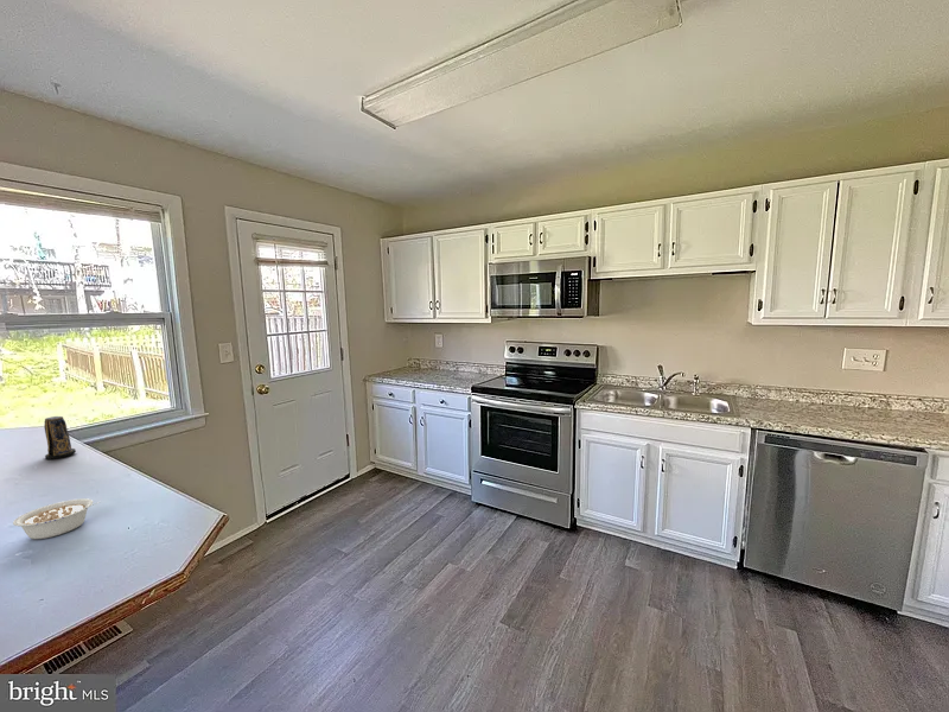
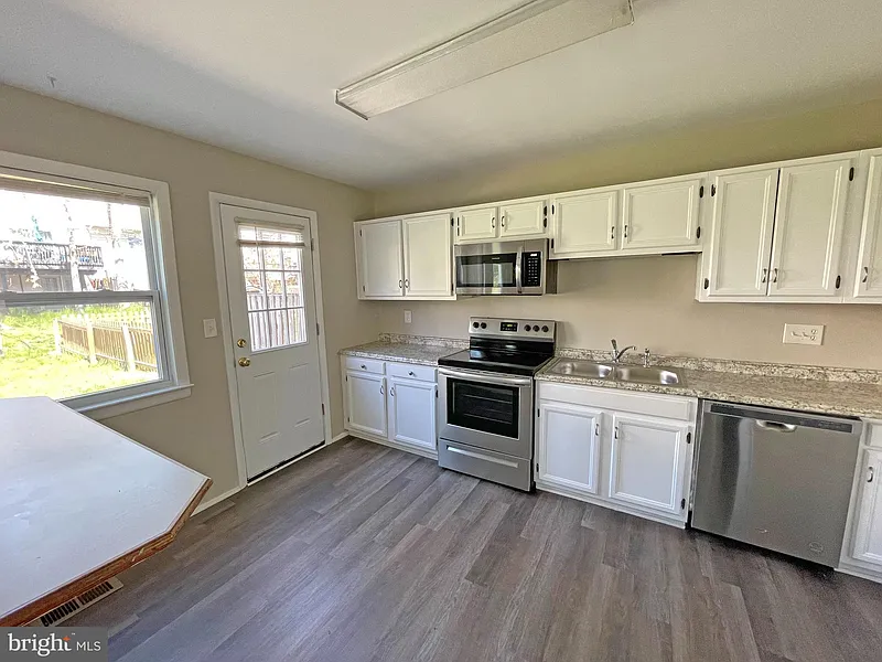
- candle [43,415,77,460]
- legume [12,497,101,540]
